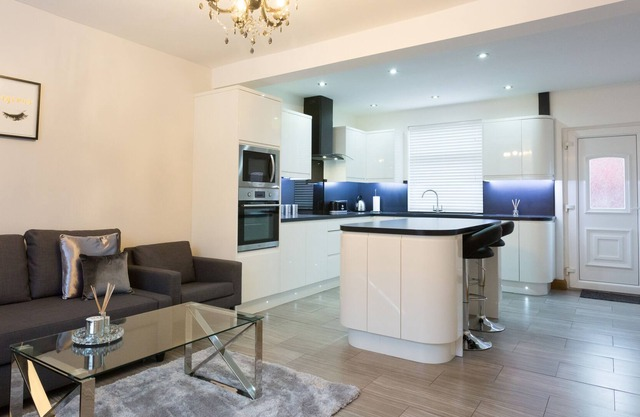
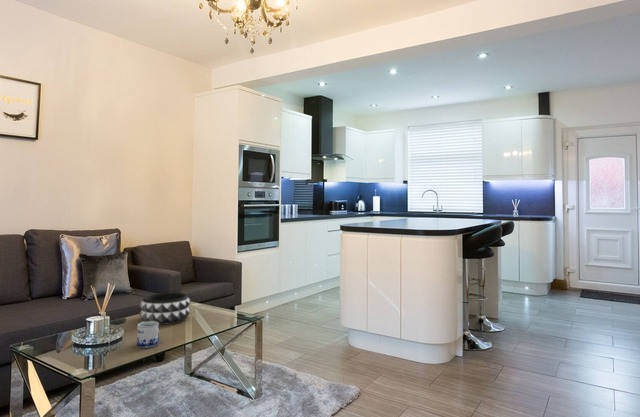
+ decorative bowl [138,292,192,326]
+ mug [136,321,160,349]
